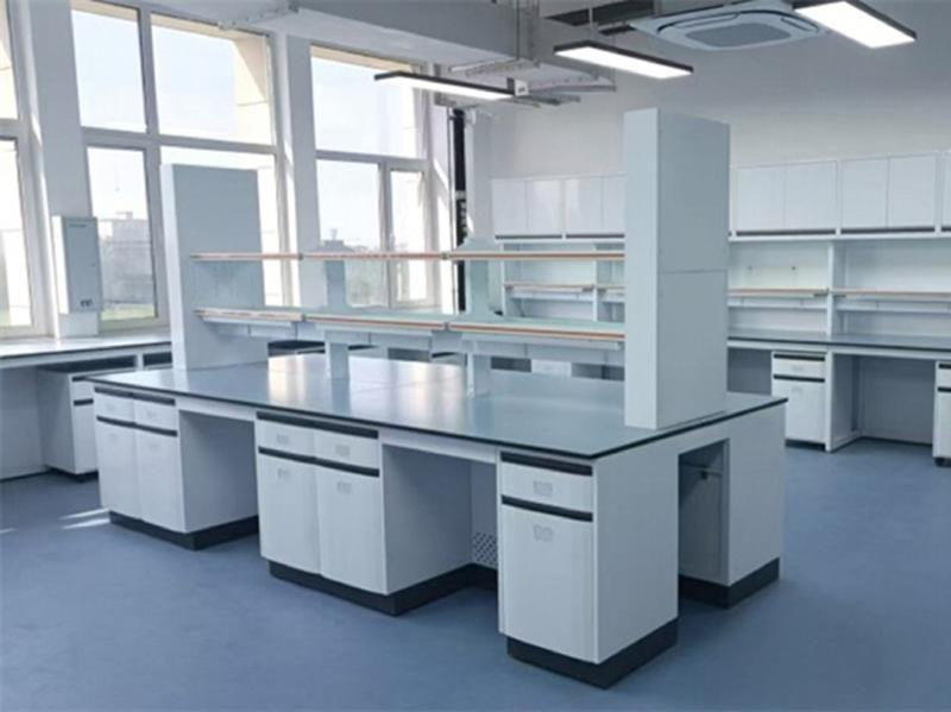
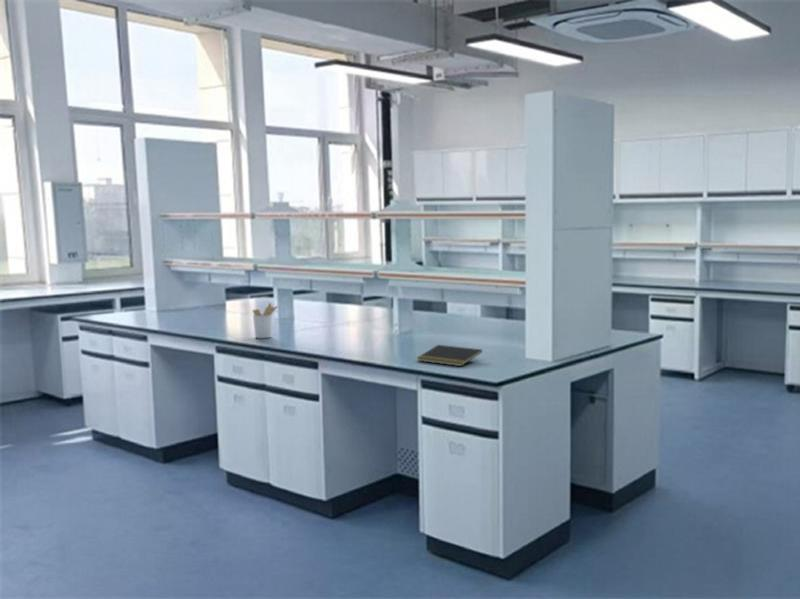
+ utensil holder [251,302,279,339]
+ notepad [416,344,483,367]
